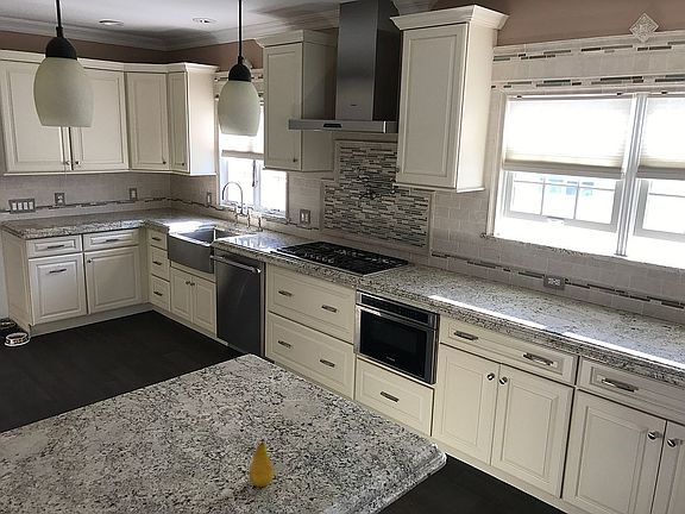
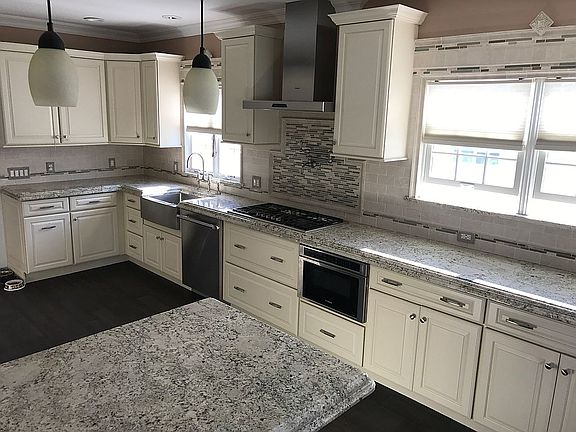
- fruit [247,438,275,488]
